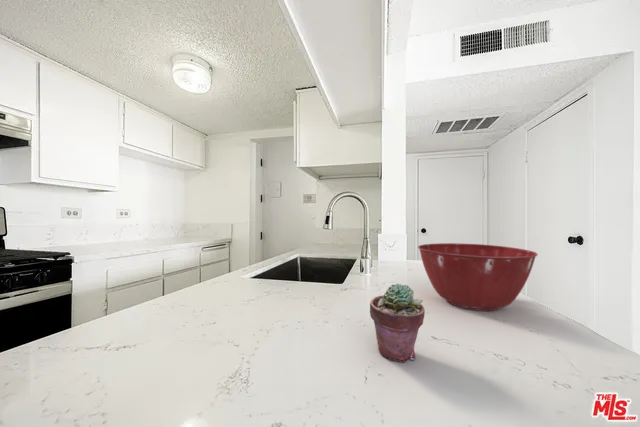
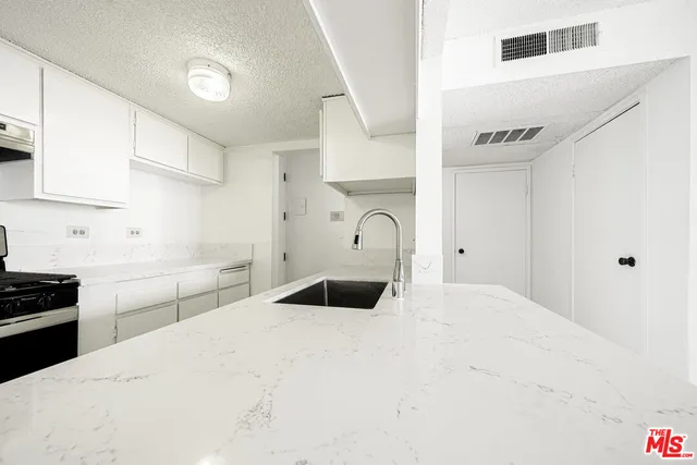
- potted succulent [369,283,426,363]
- mixing bowl [417,242,539,312]
